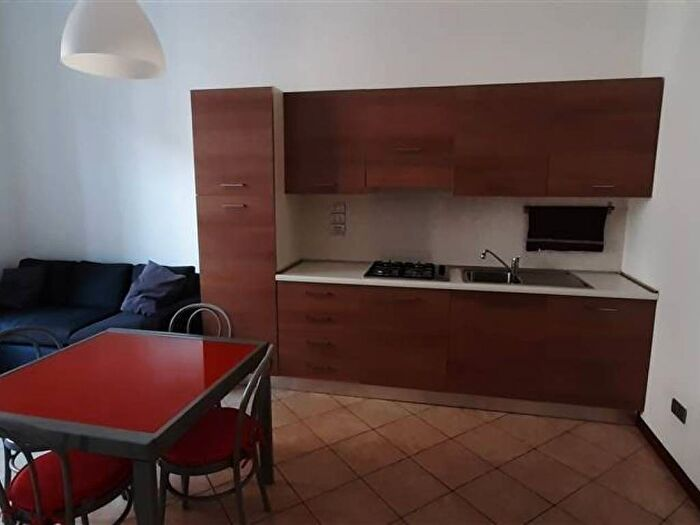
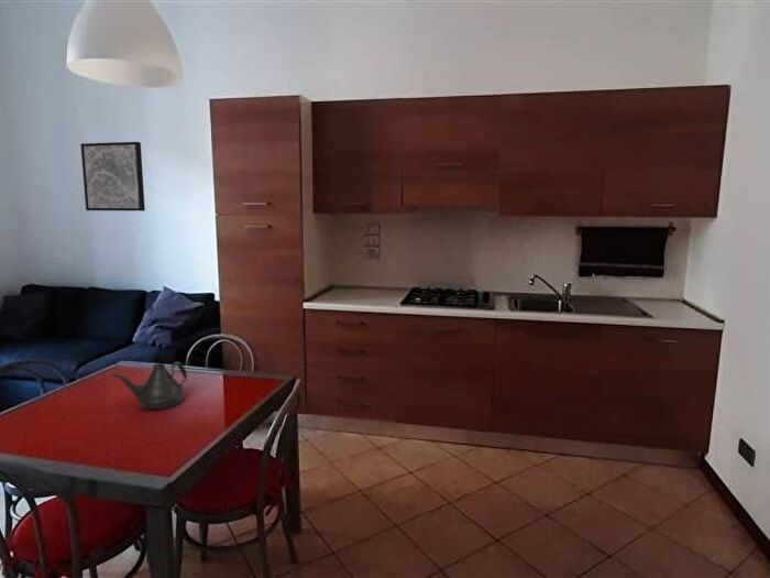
+ wall art [79,141,146,212]
+ teapot [110,361,188,411]
